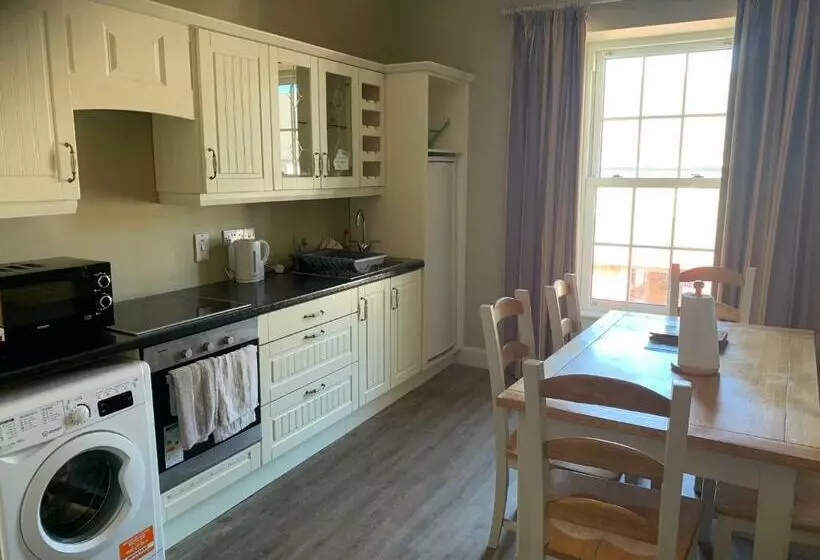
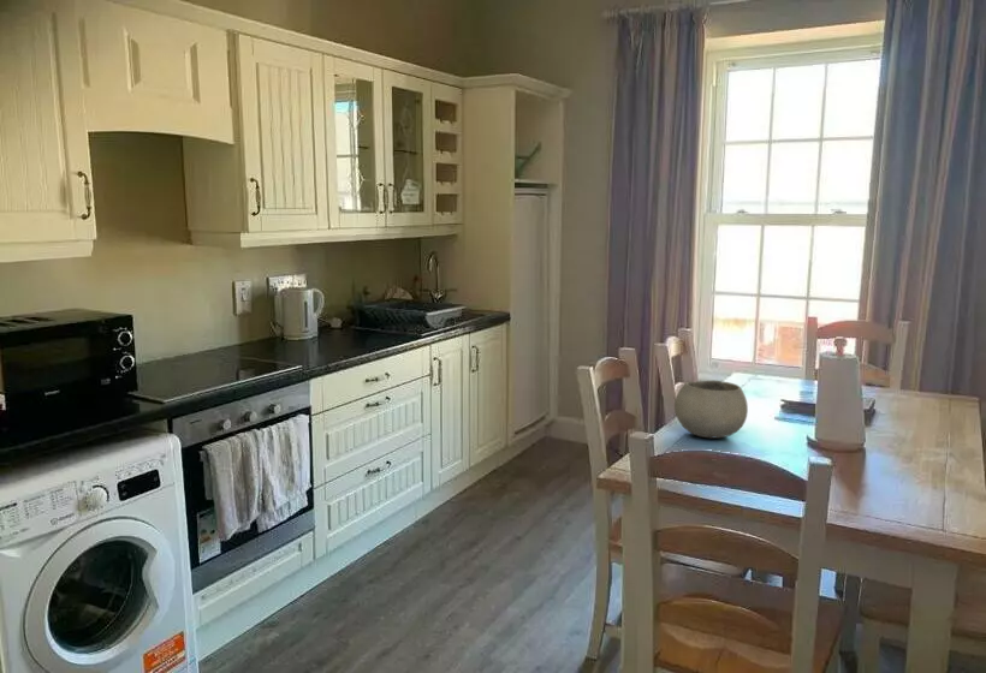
+ bowl [673,380,749,439]
